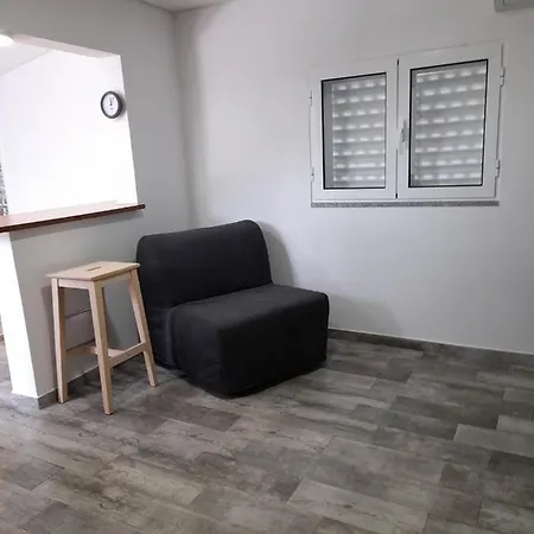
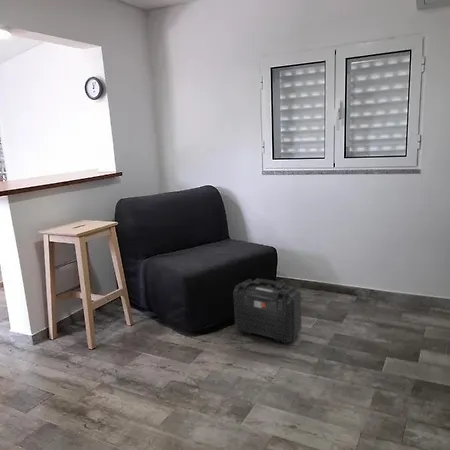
+ backpack [232,278,303,345]
